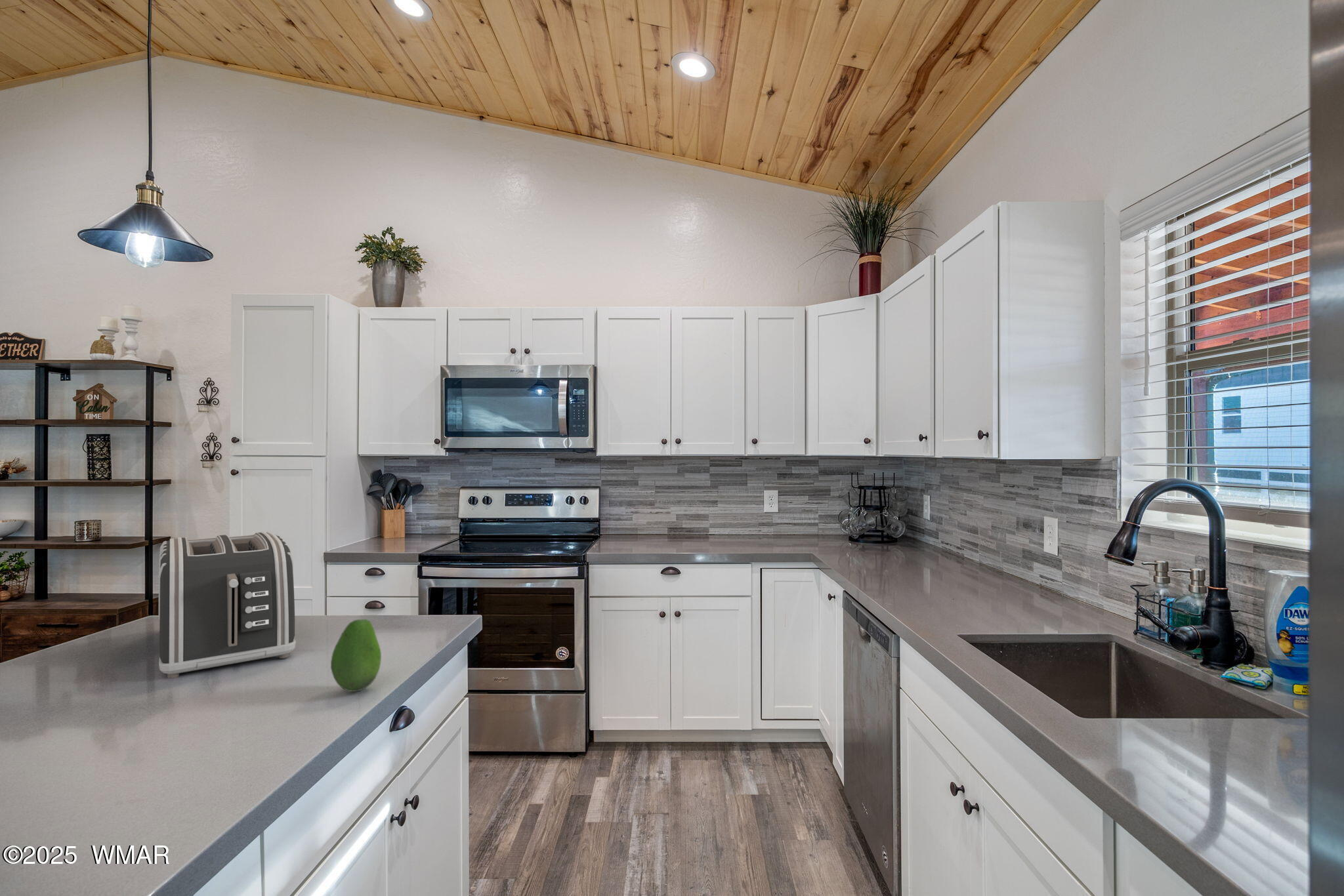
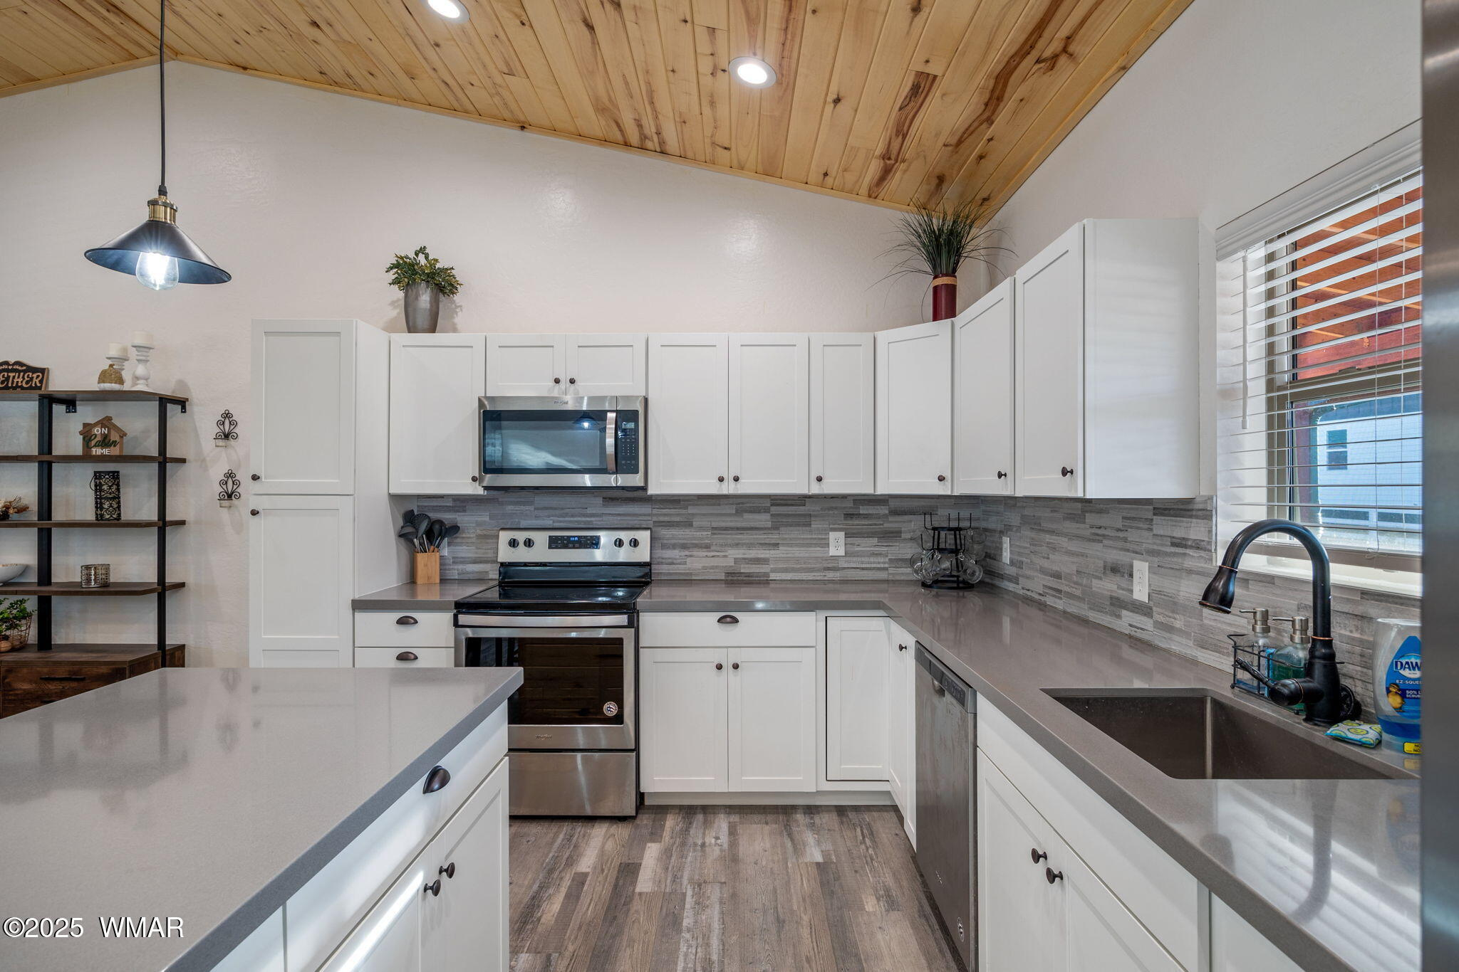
- toaster [158,531,297,679]
- fruit [330,619,382,693]
